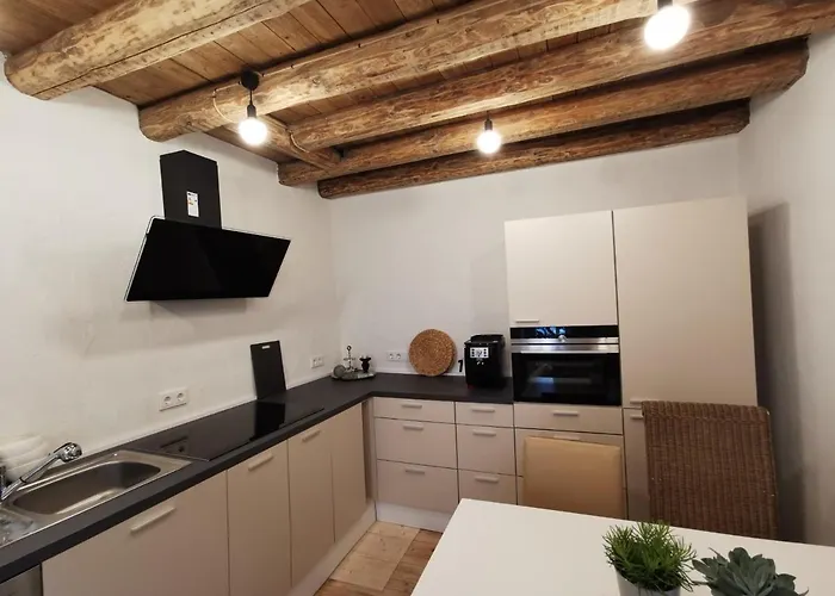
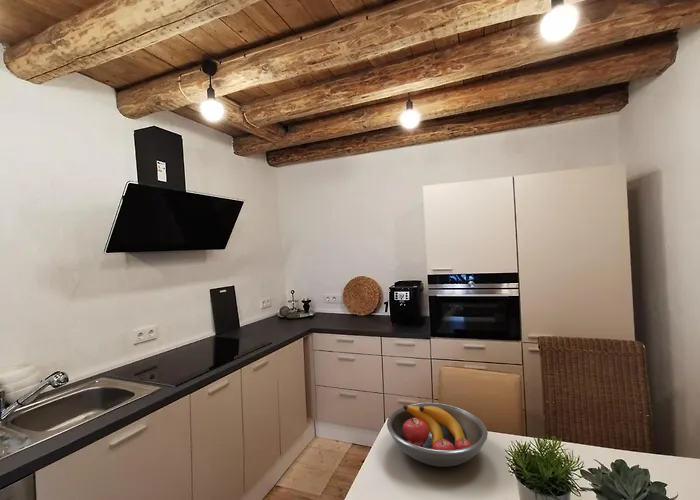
+ fruit bowl [386,402,489,468]
